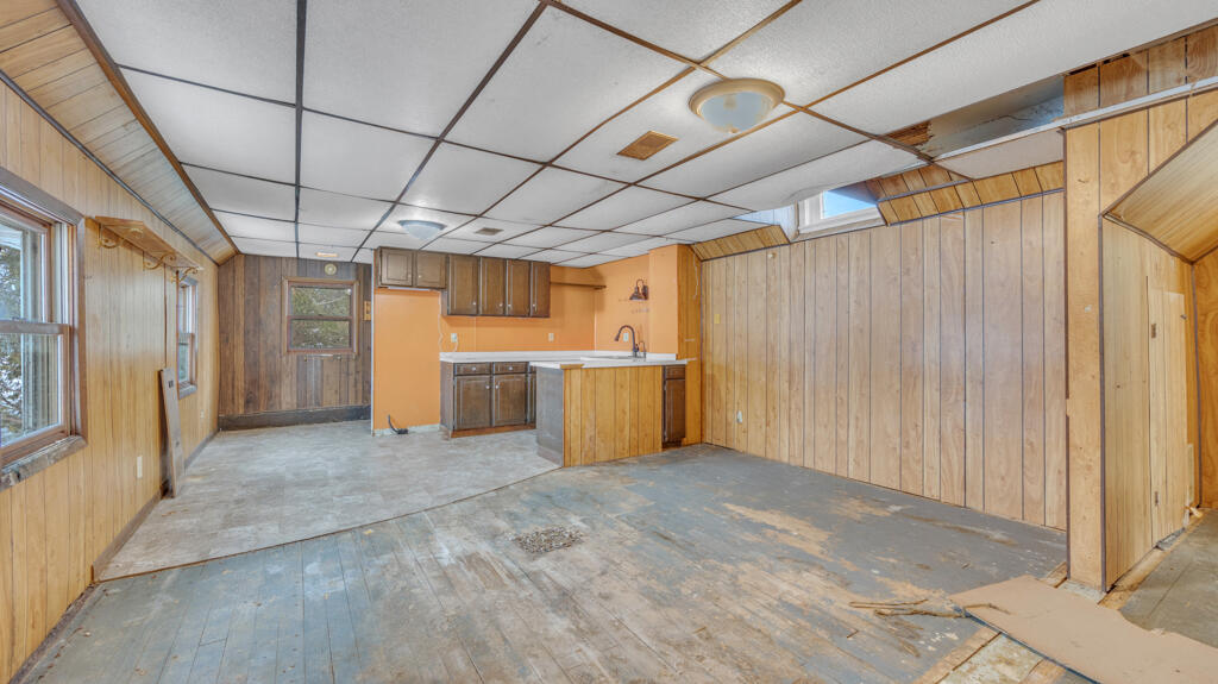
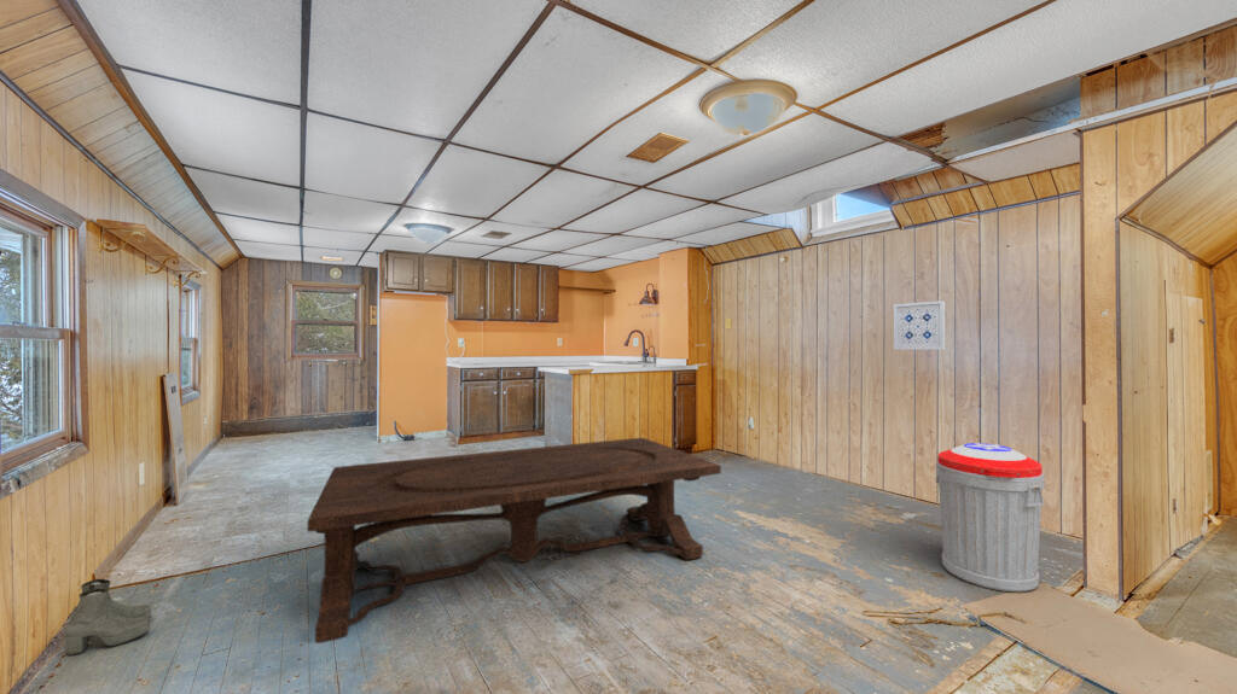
+ dining table [307,437,722,645]
+ boots [63,578,152,657]
+ trash can [935,442,1046,594]
+ wall art [893,299,946,351]
